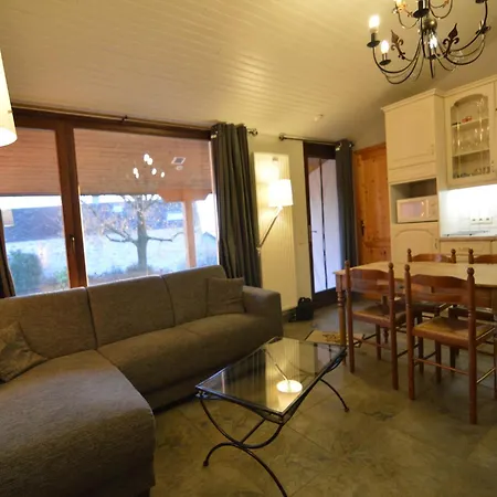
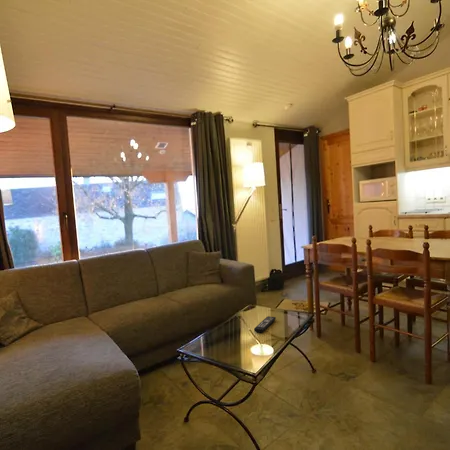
+ remote control [253,315,277,334]
